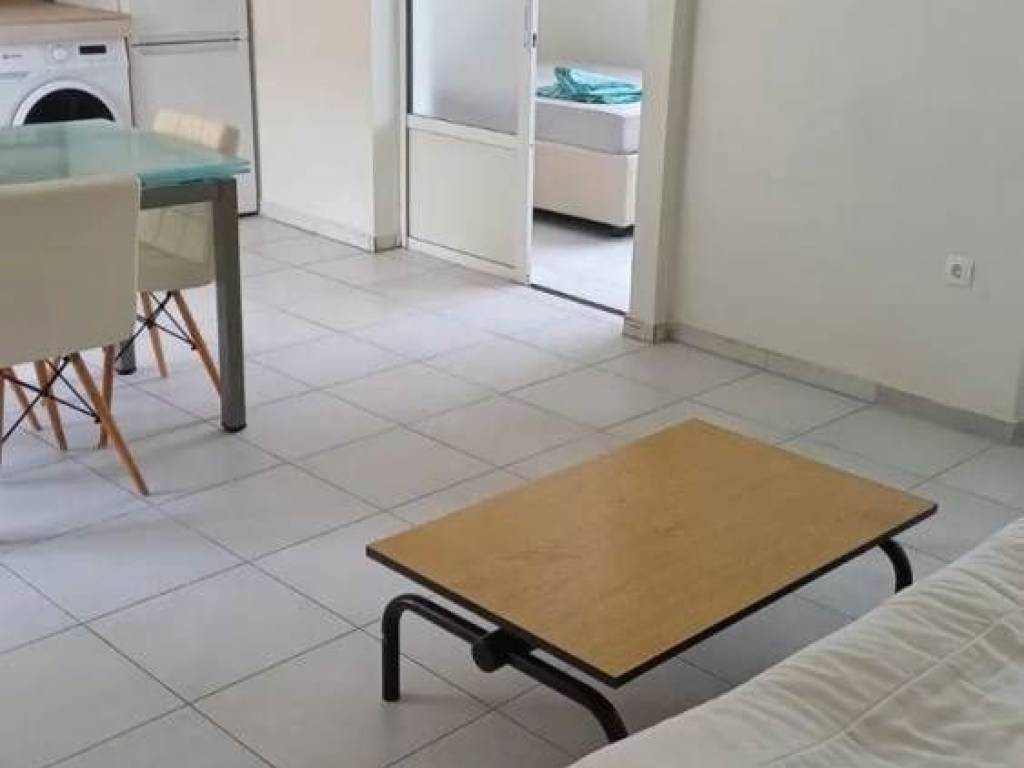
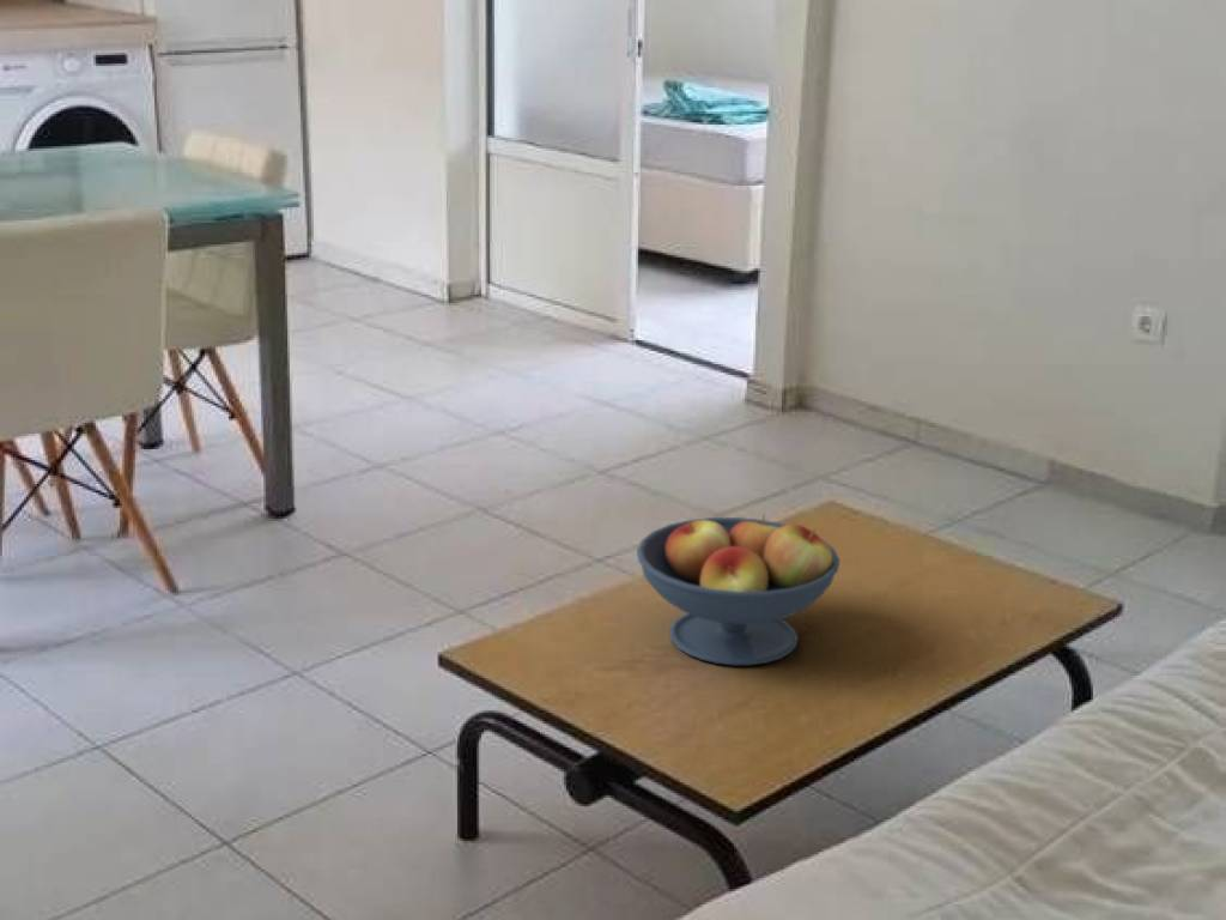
+ fruit bowl [636,513,840,666]
